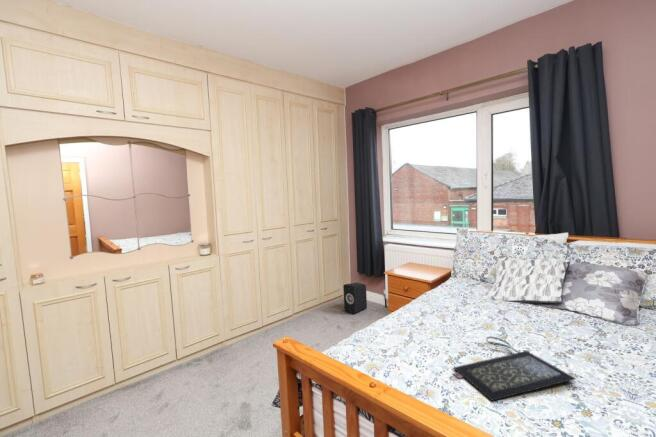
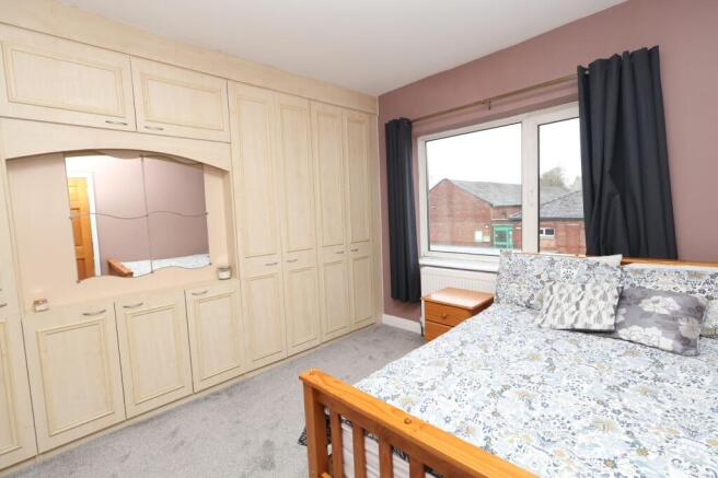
- clutch bag [452,336,577,402]
- speaker [342,282,368,315]
